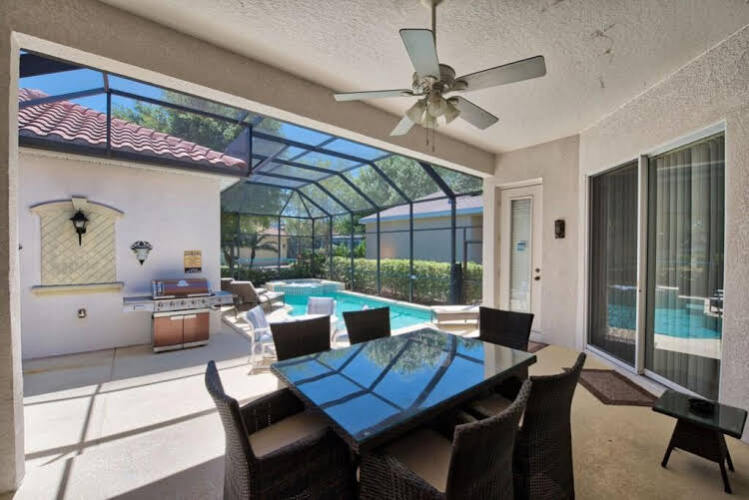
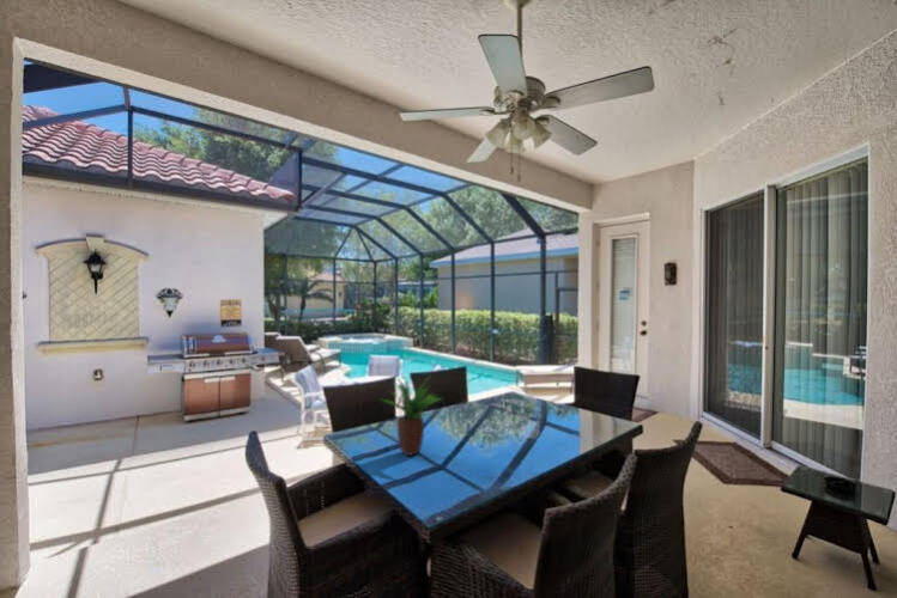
+ potted plant [376,376,444,457]
